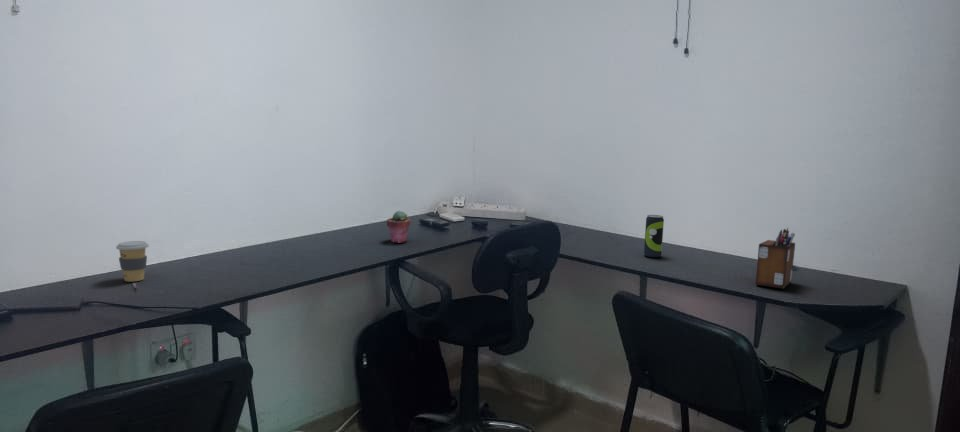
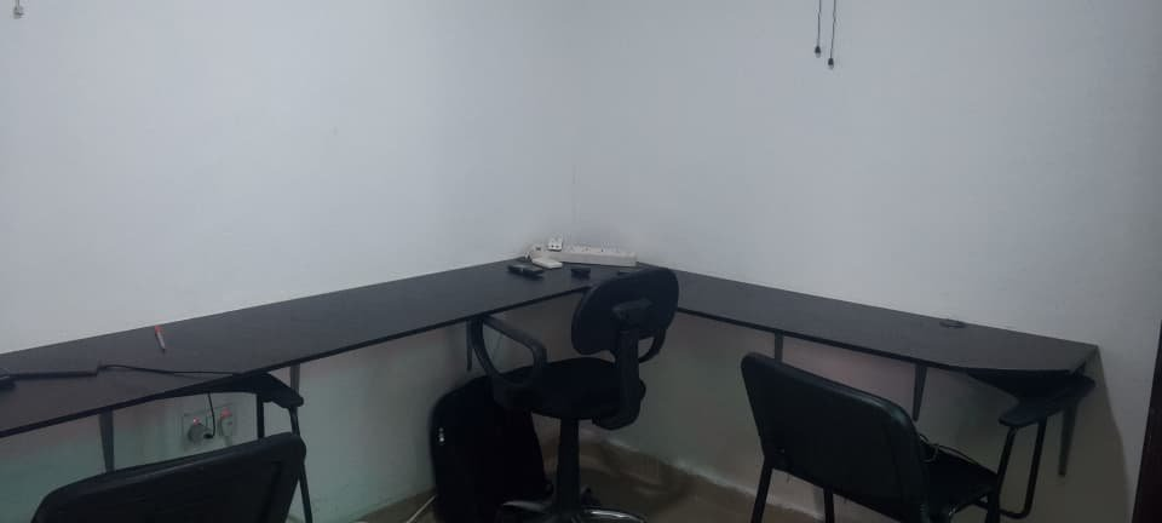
- coffee cup [115,240,150,283]
- beverage can [643,214,665,258]
- potted succulent [386,210,411,244]
- desk organizer [755,227,796,290]
